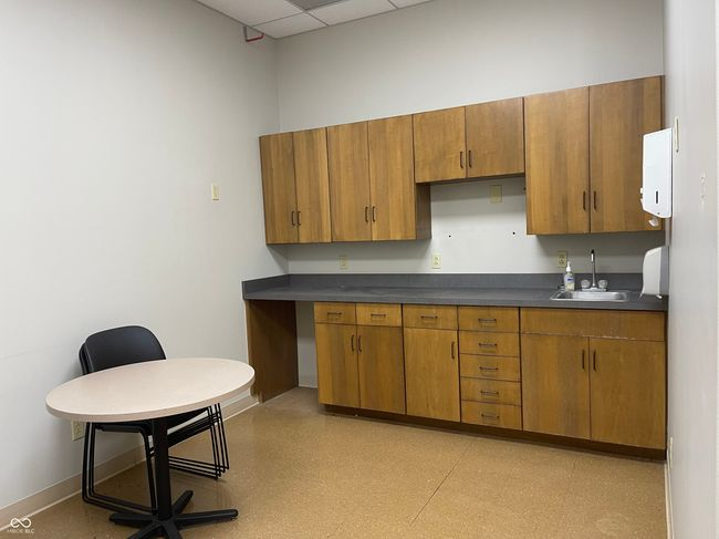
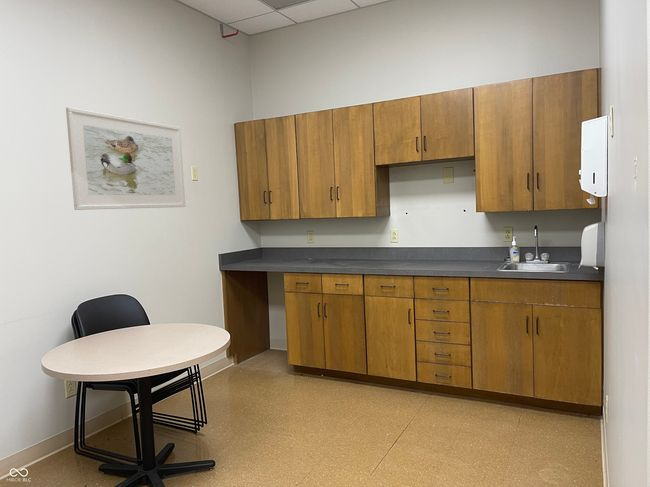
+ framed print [65,106,186,211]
